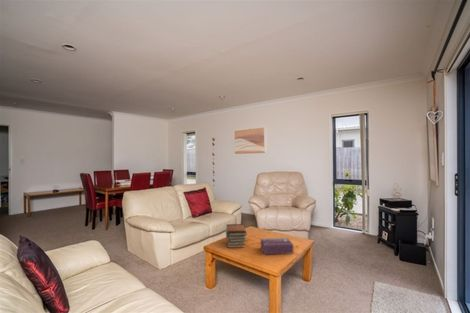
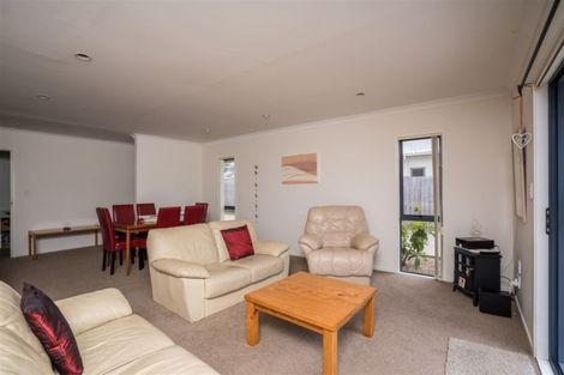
- tissue box [260,237,294,255]
- book stack [224,223,248,249]
